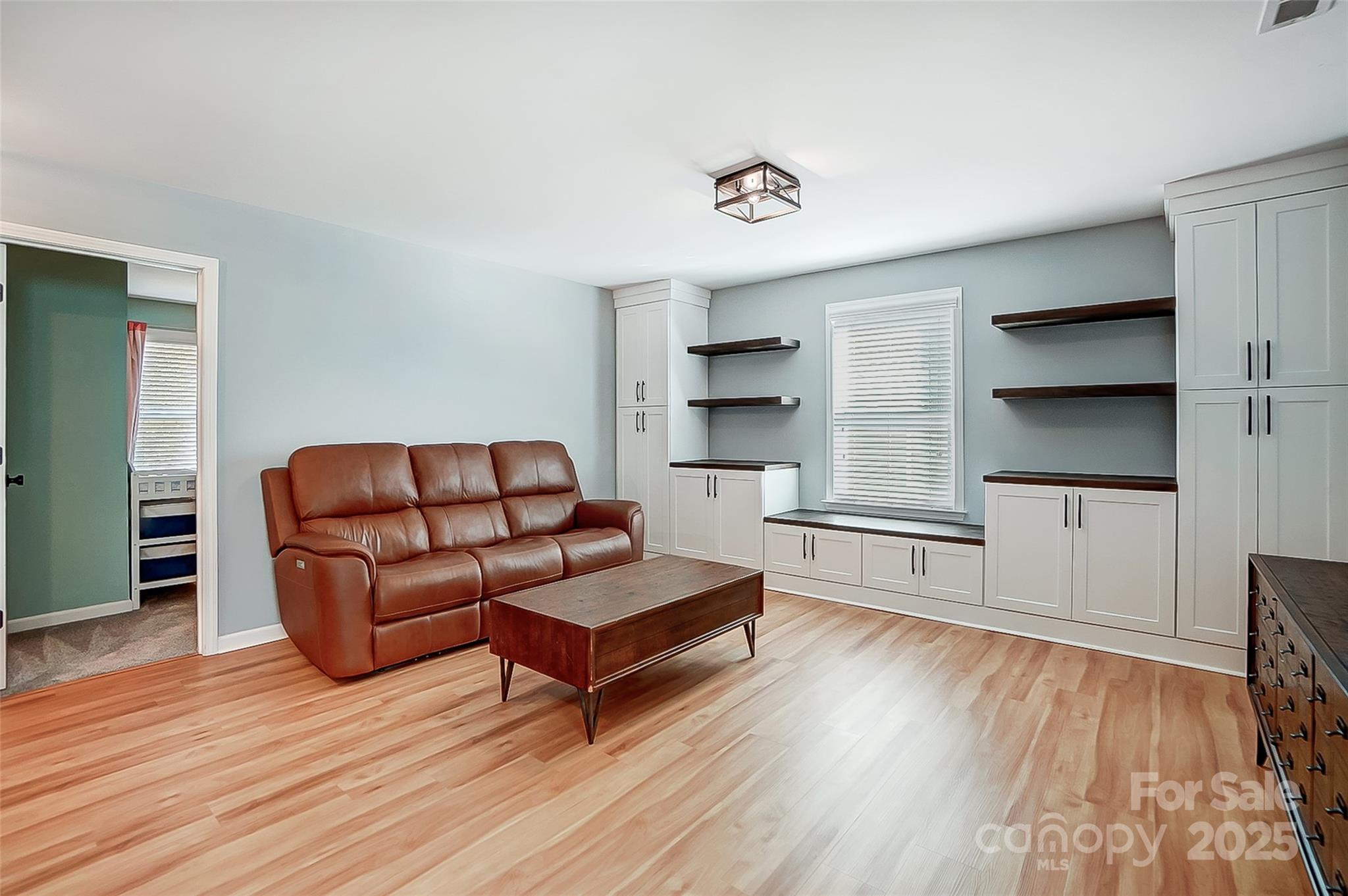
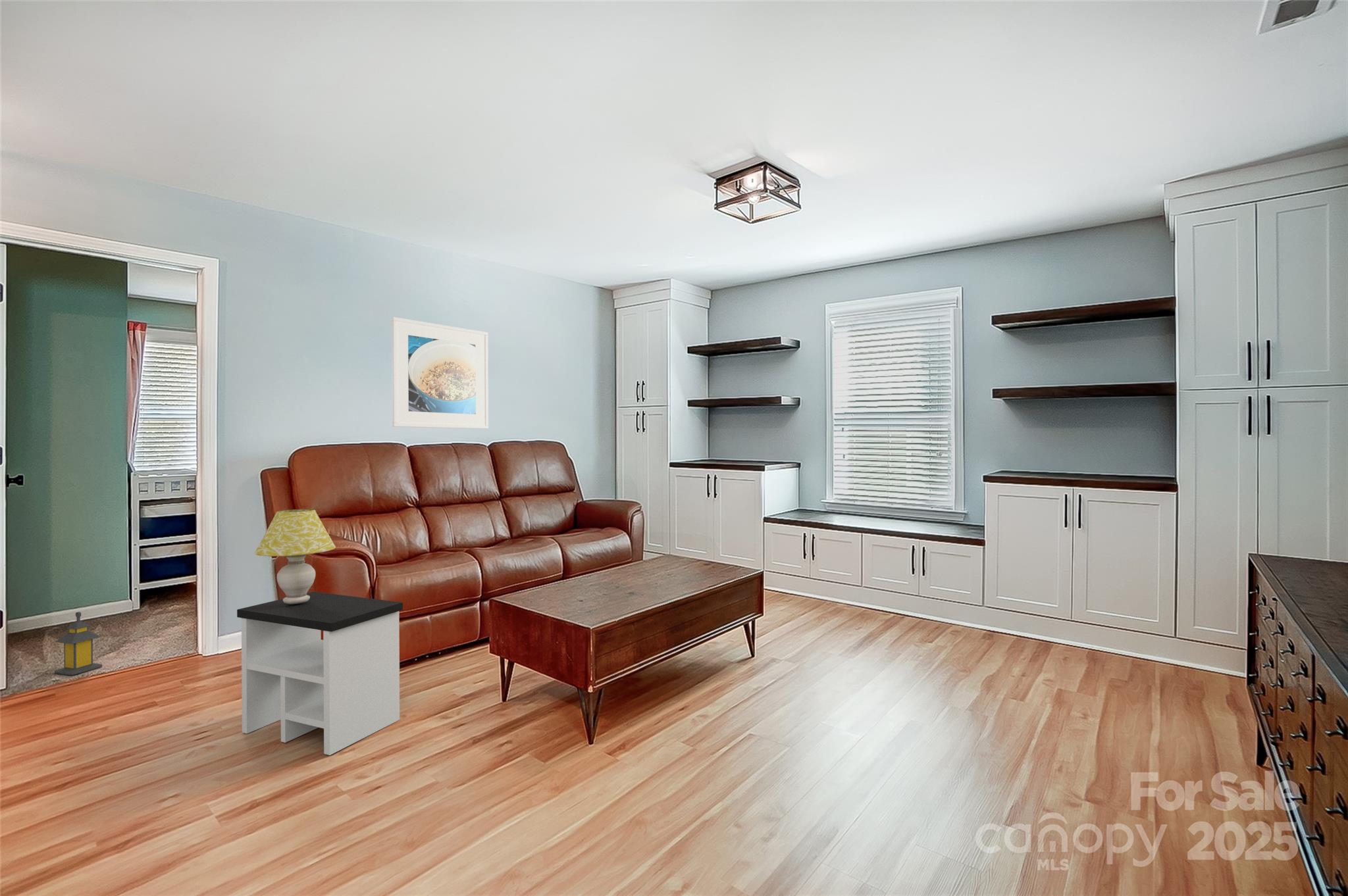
+ side table [236,591,403,756]
+ lantern [54,611,103,676]
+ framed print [391,316,489,430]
+ table lamp [254,509,336,605]
